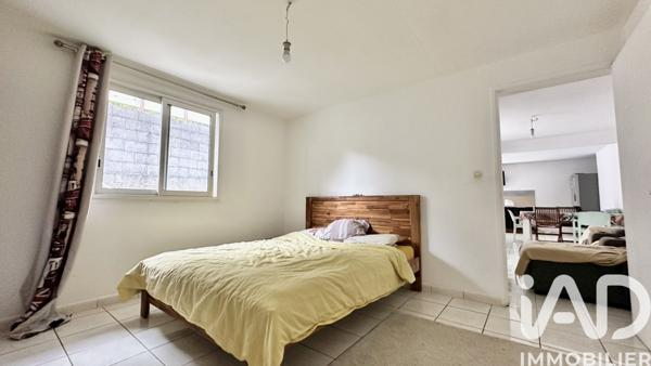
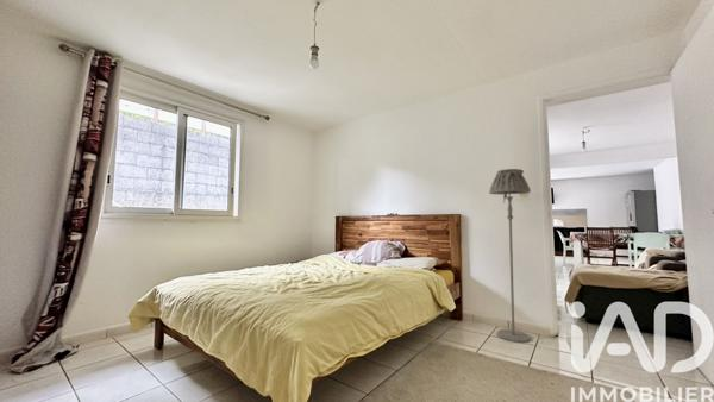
+ floor lamp [488,168,532,344]
